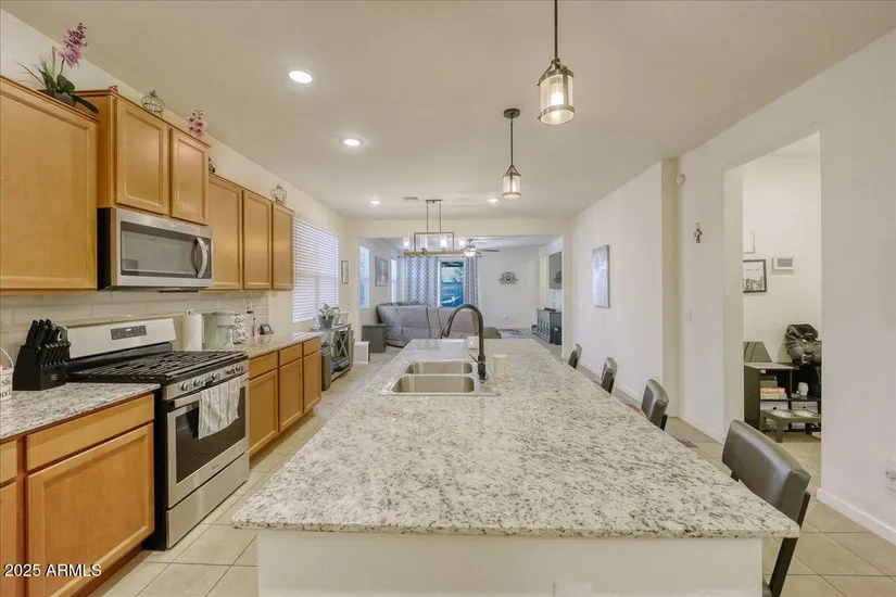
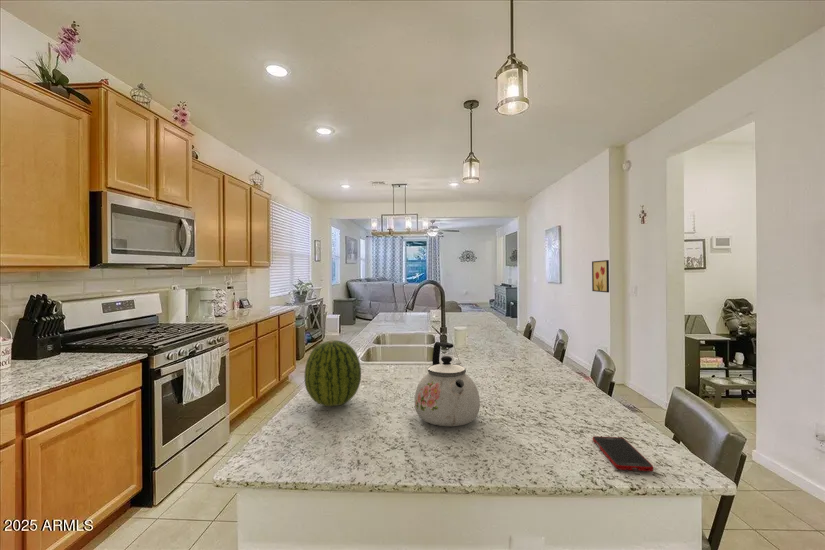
+ wall art [591,259,610,293]
+ cell phone [592,435,655,472]
+ kettle [414,341,481,427]
+ fruit [304,339,362,407]
